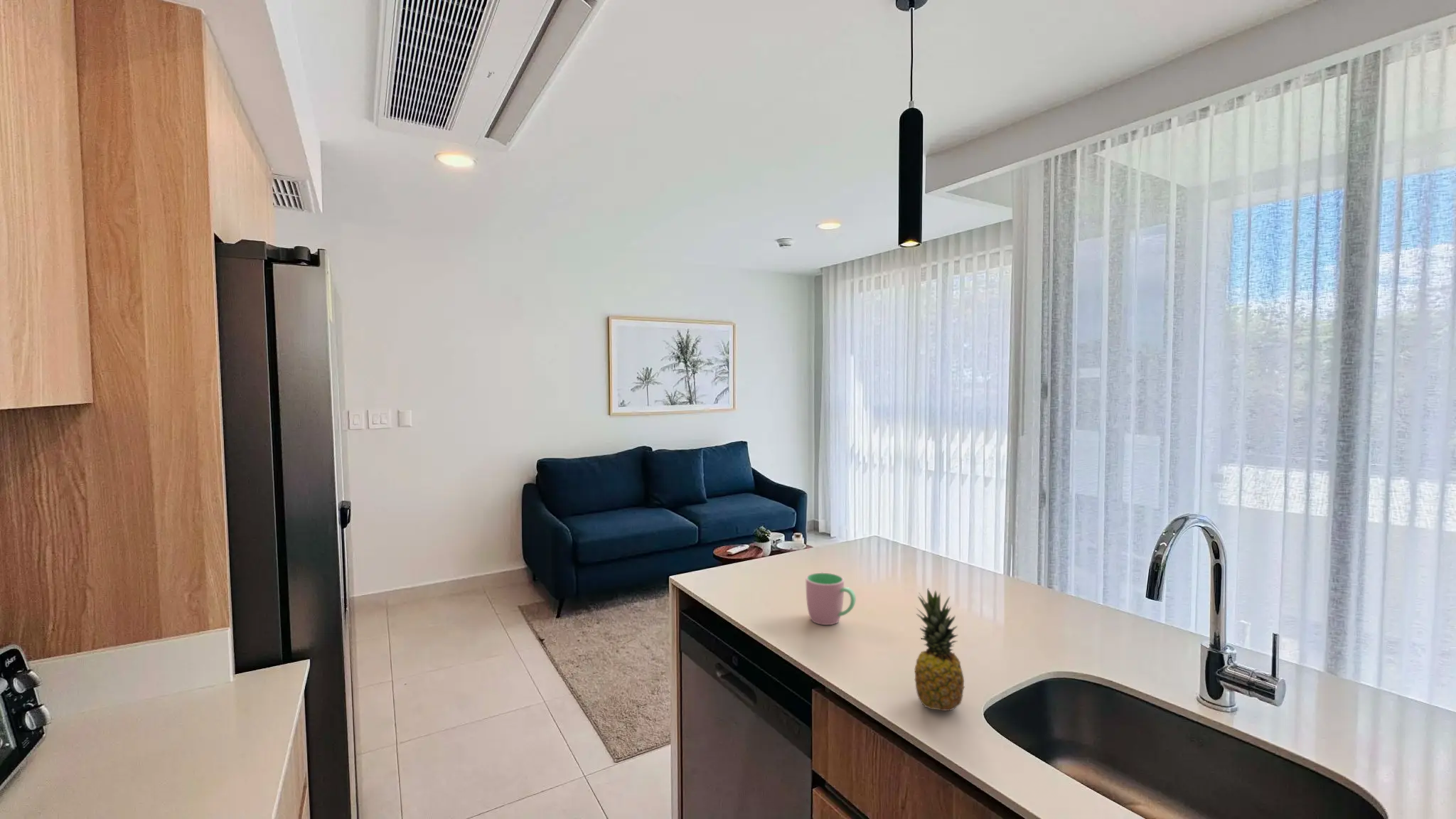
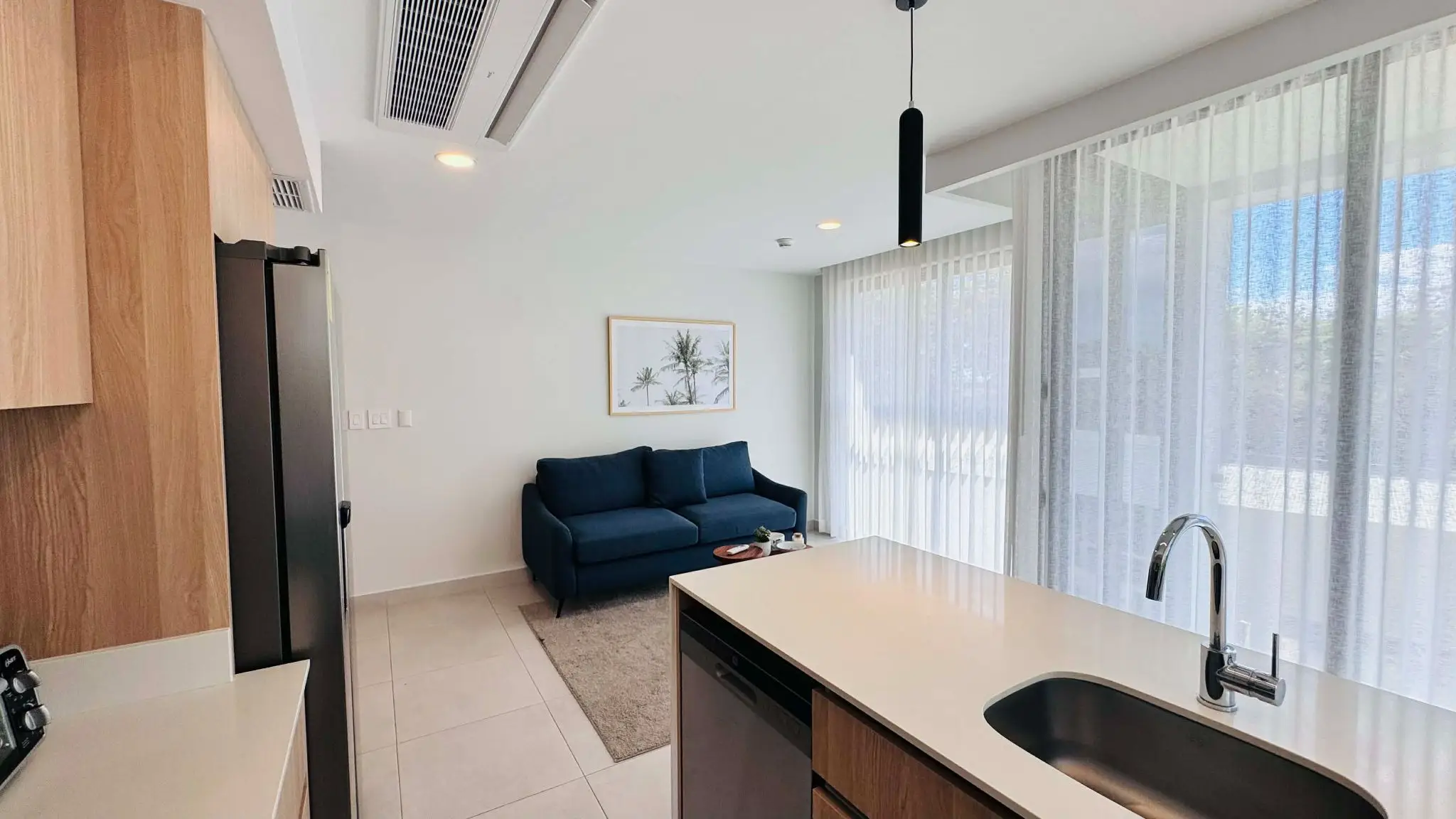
- fruit [914,588,965,712]
- cup [805,572,857,626]
